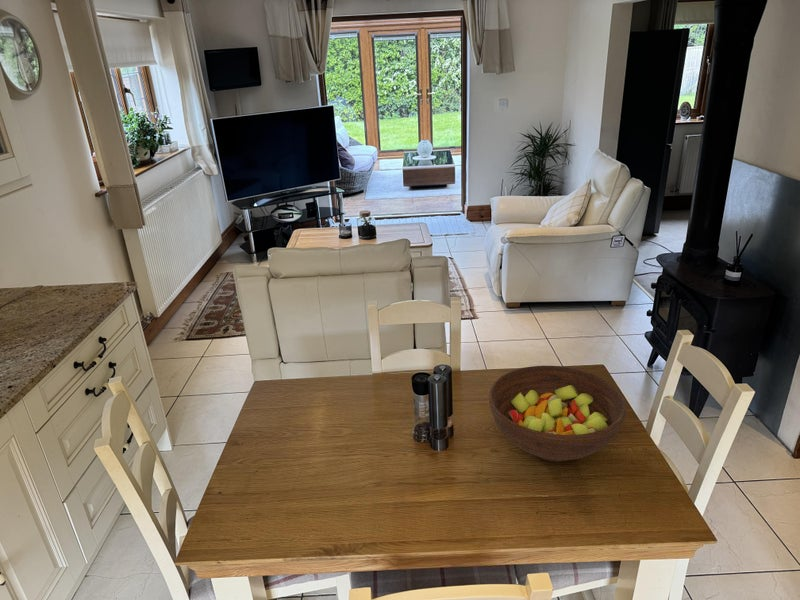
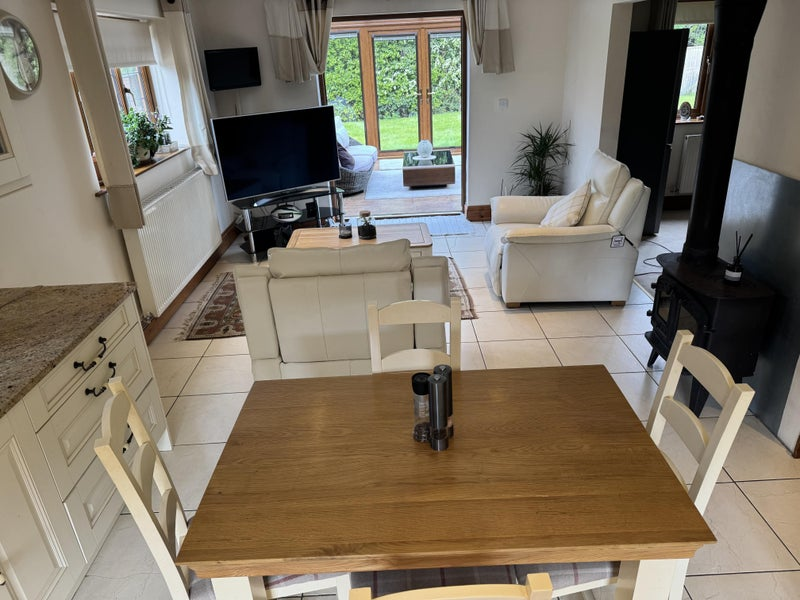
- fruit bowl [488,365,627,463]
